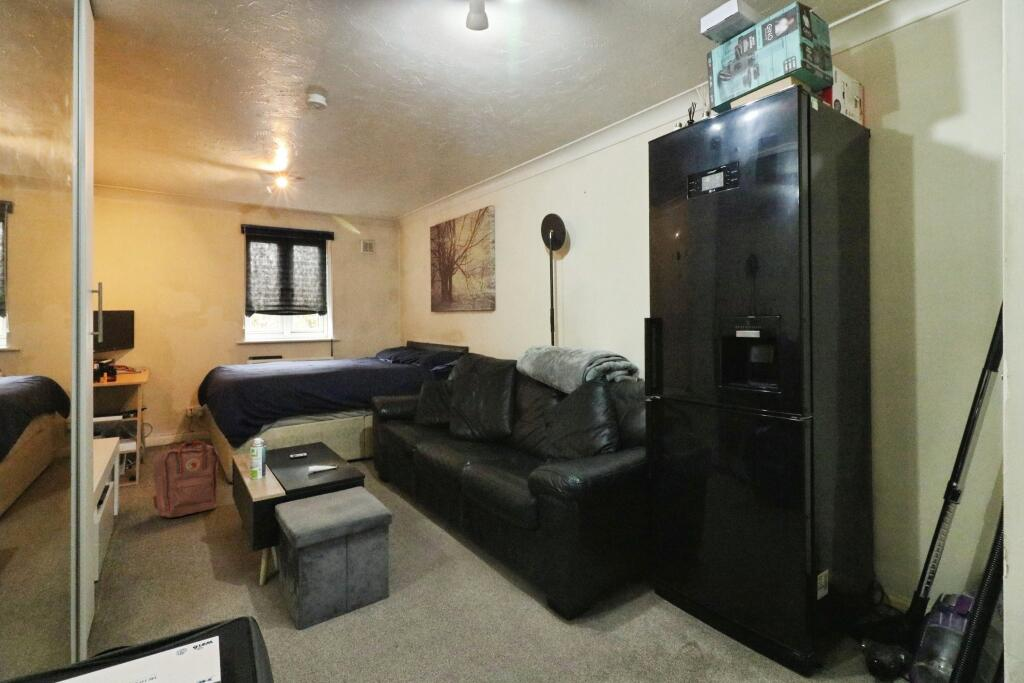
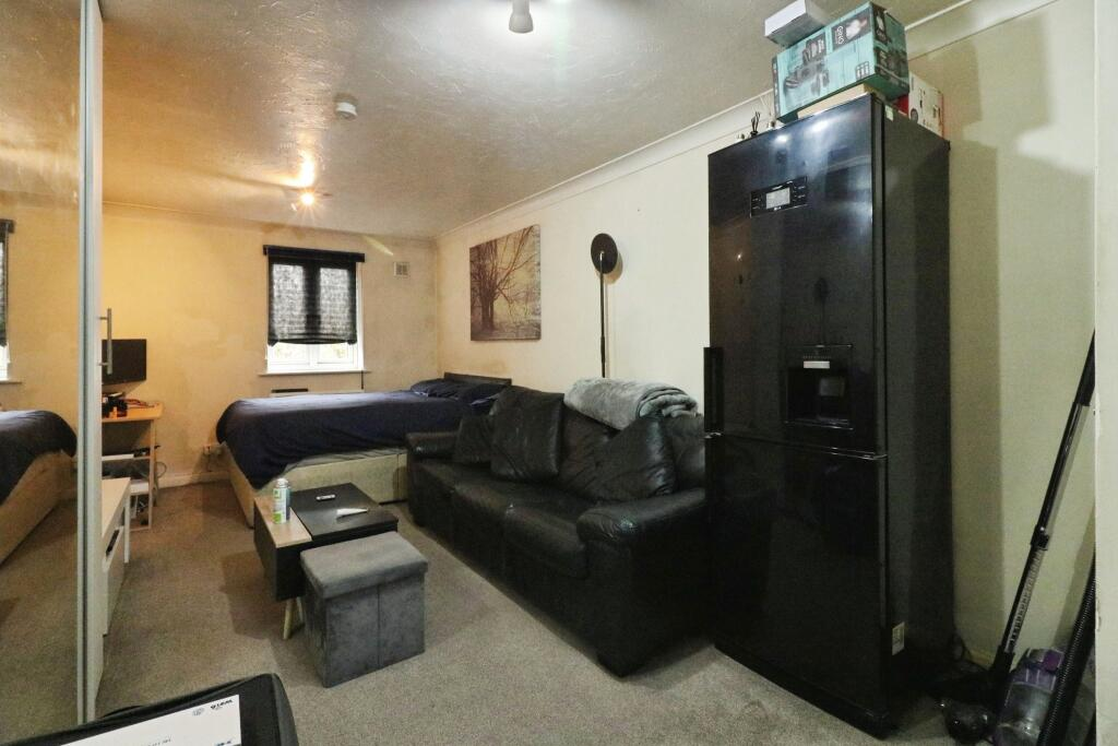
- backpack [152,440,219,519]
